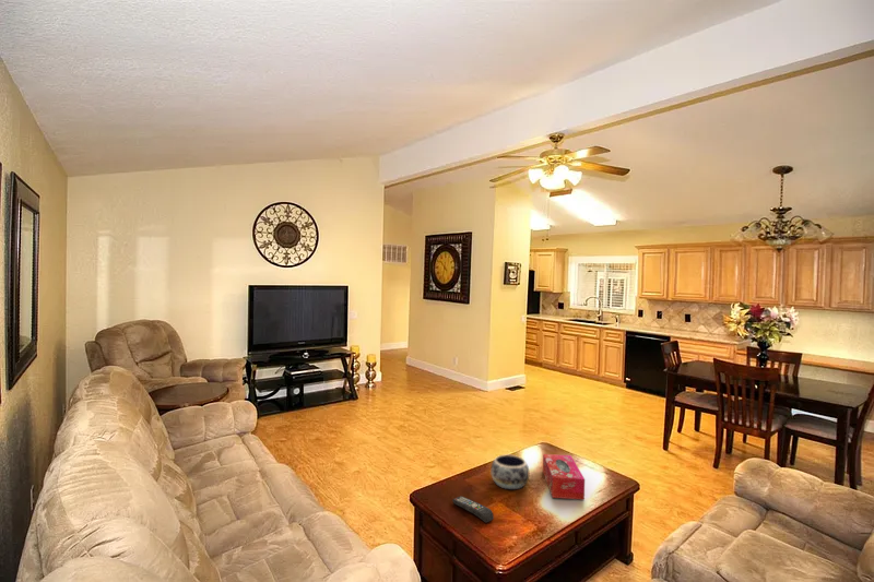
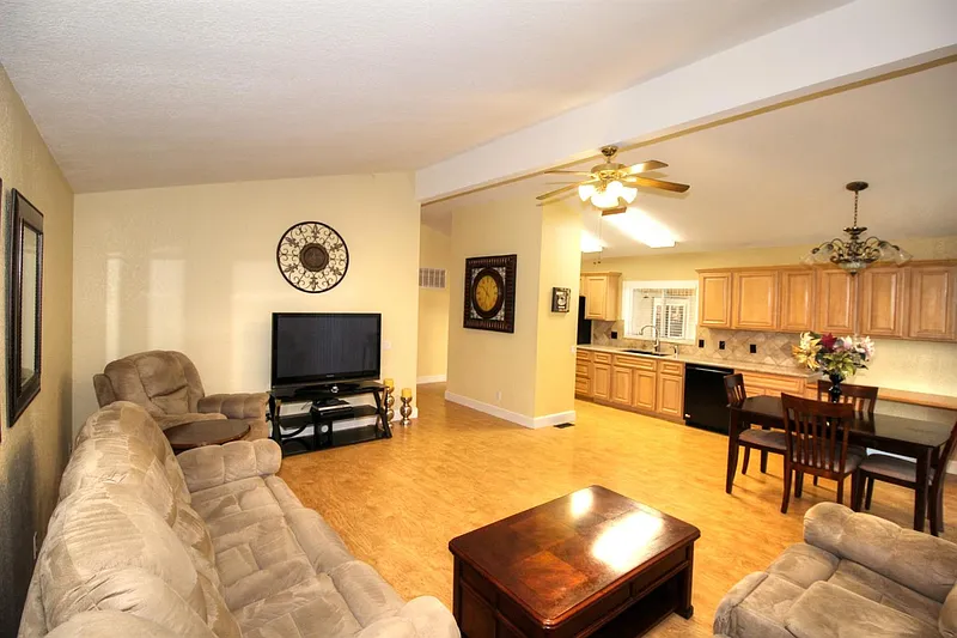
- tissue box [542,453,586,500]
- decorative bowl [489,454,530,490]
- remote control [451,496,495,523]
